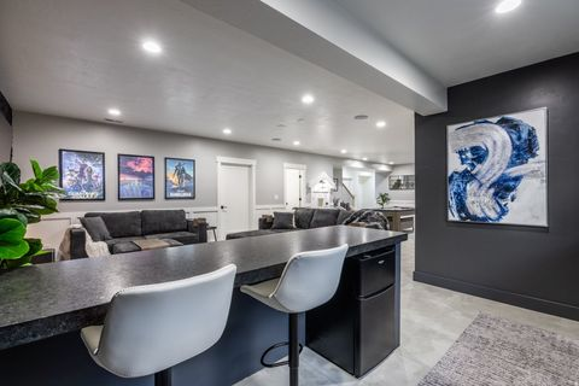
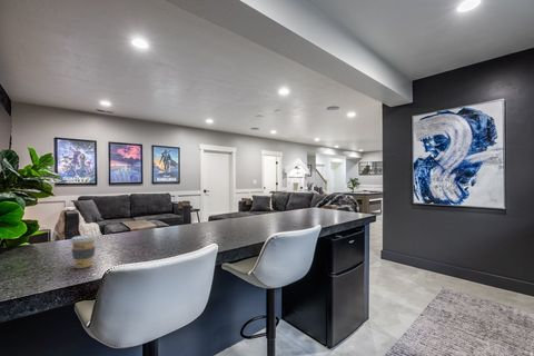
+ coffee cup [69,234,98,269]
